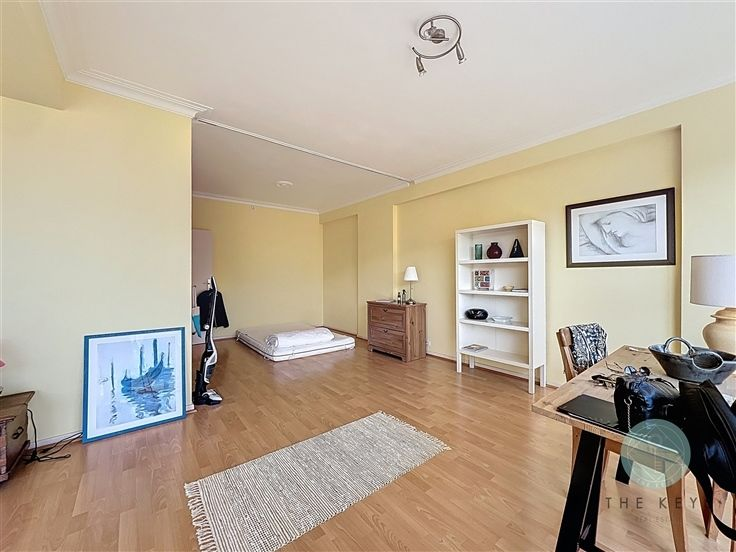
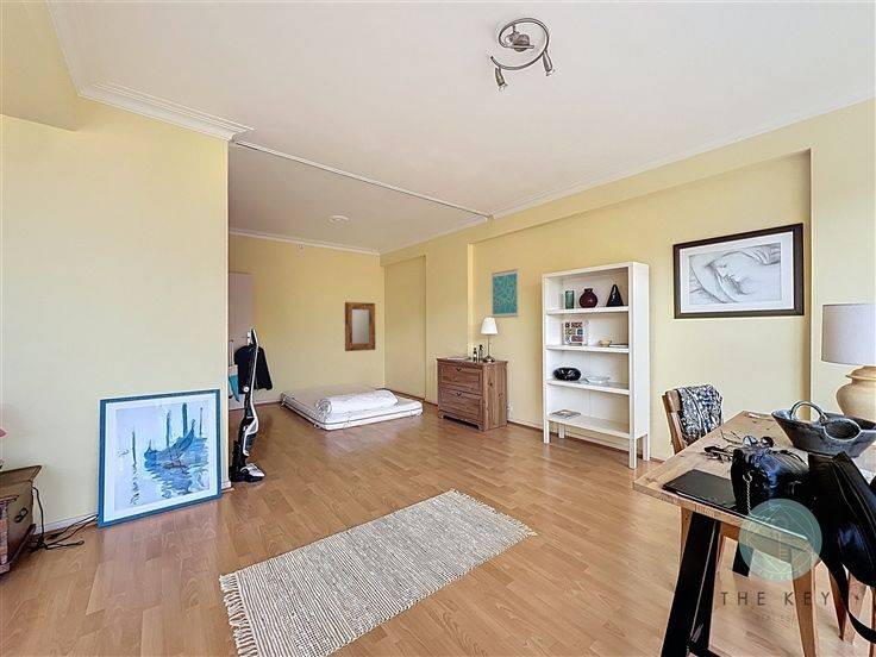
+ wall art [490,268,520,319]
+ home mirror [344,301,376,352]
